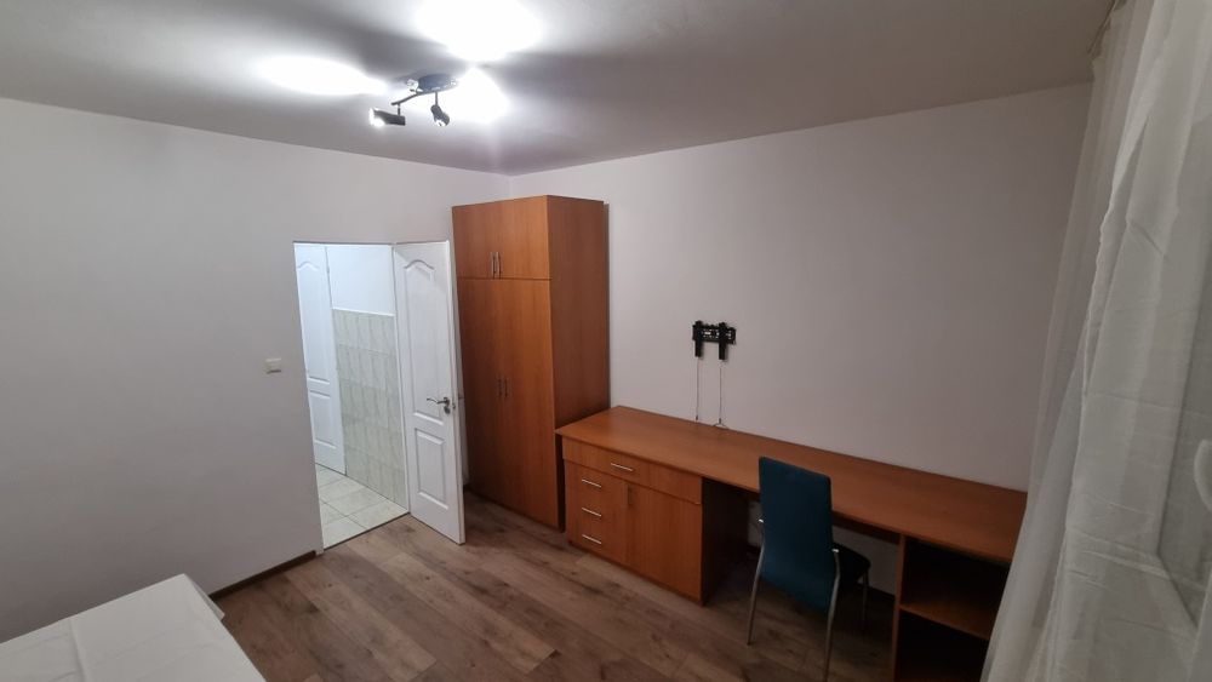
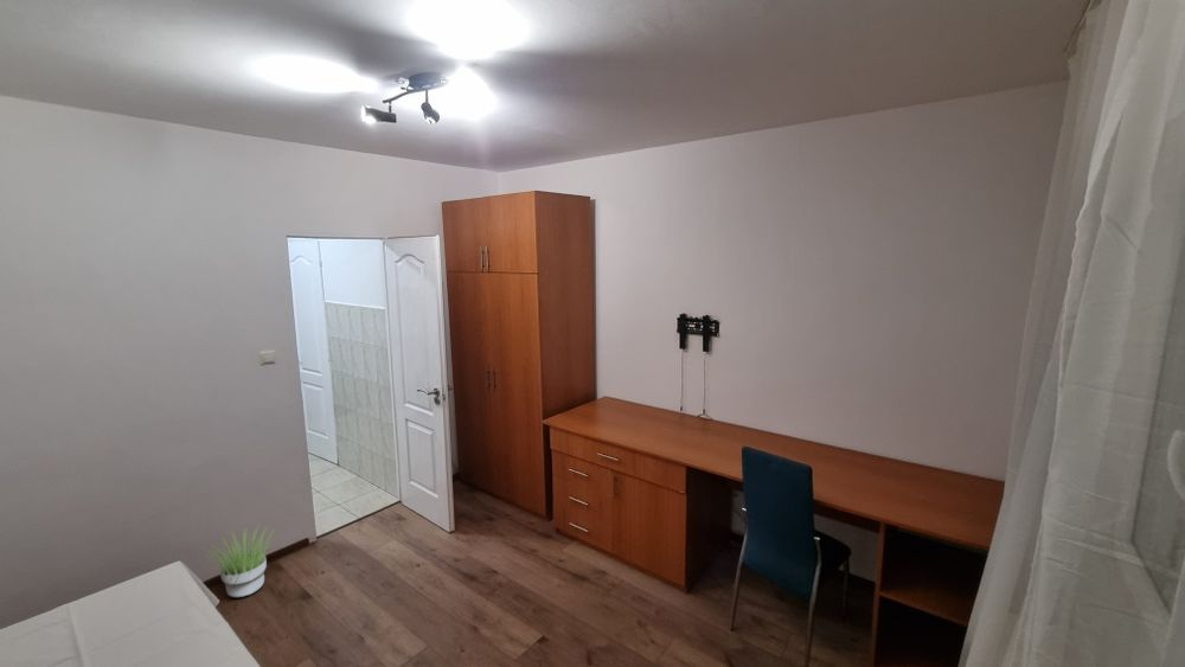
+ potted plant [203,524,275,598]
